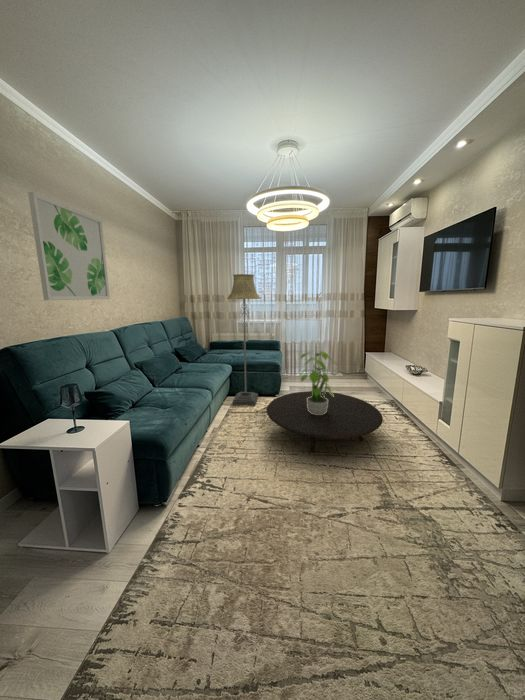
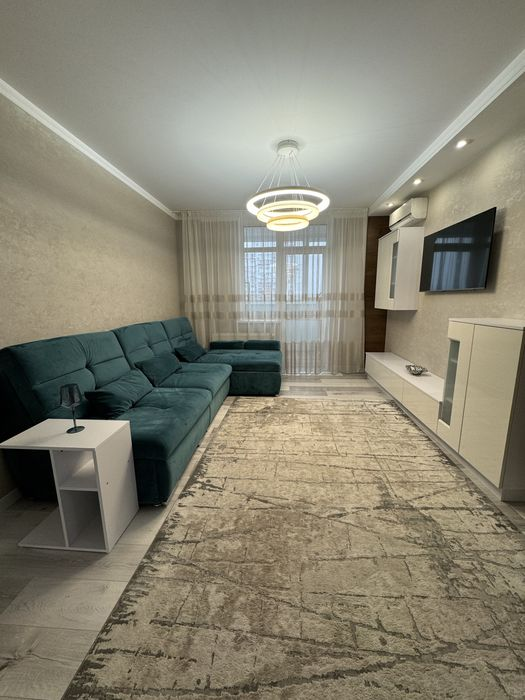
- floor lamp [226,273,262,406]
- table [266,390,384,453]
- wall art [27,191,111,301]
- potted plant [297,347,342,415]
